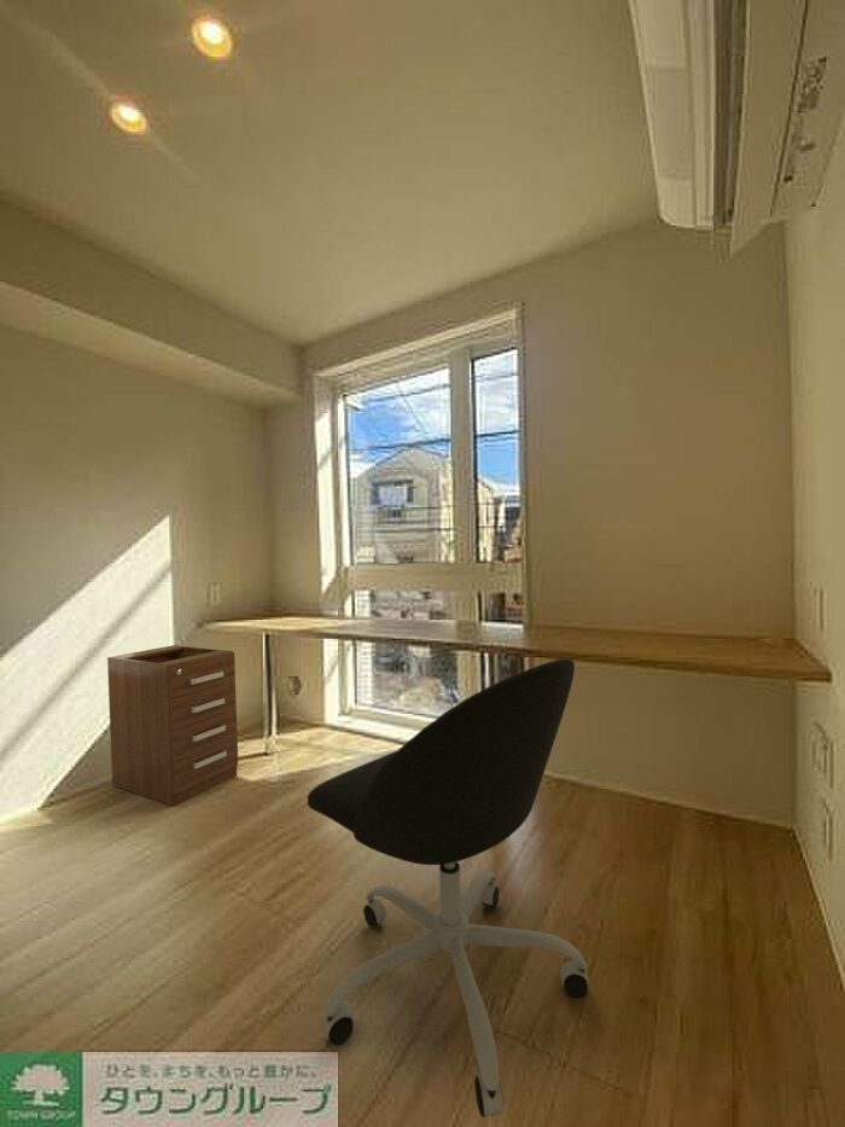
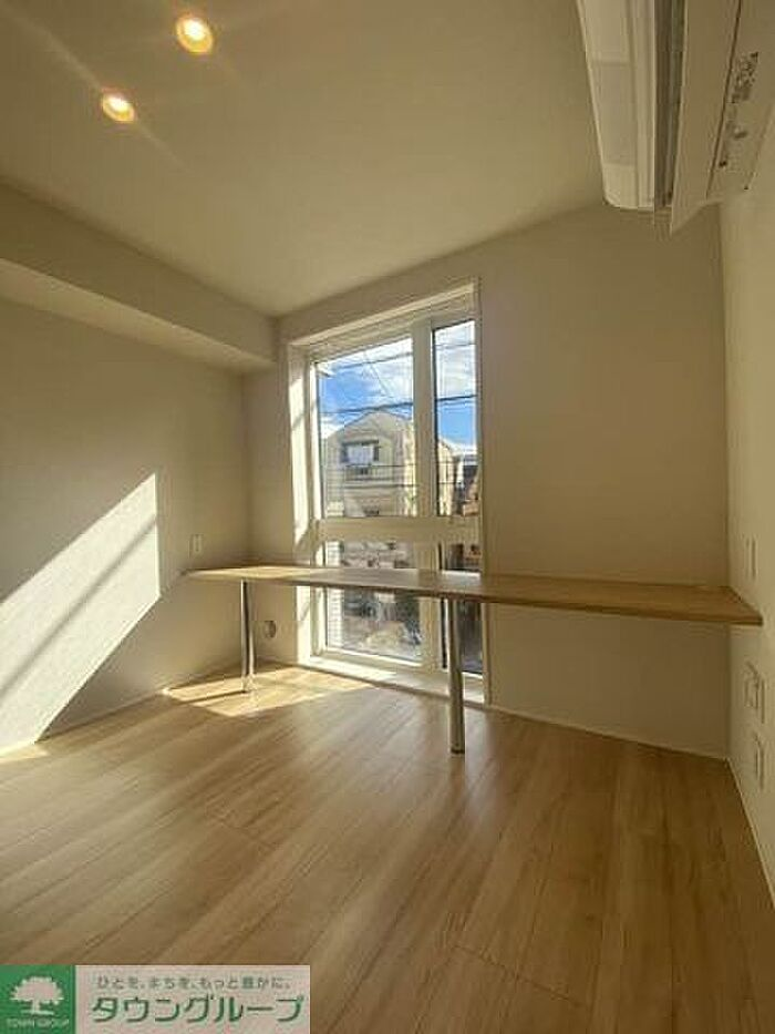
- office chair [307,657,592,1119]
- filing cabinet [106,644,239,807]
